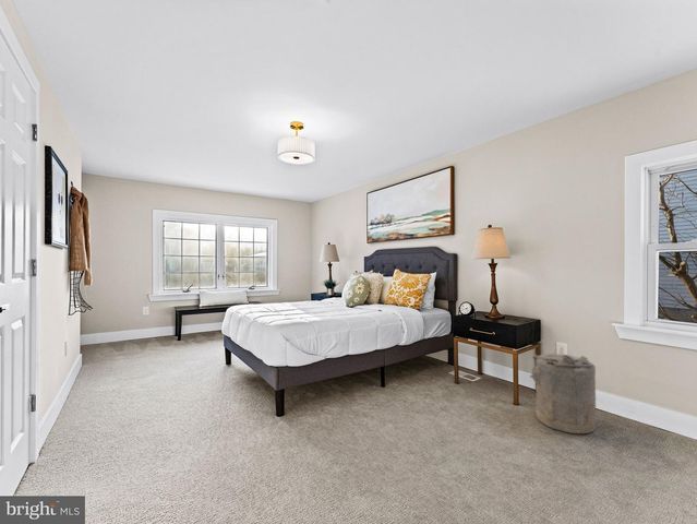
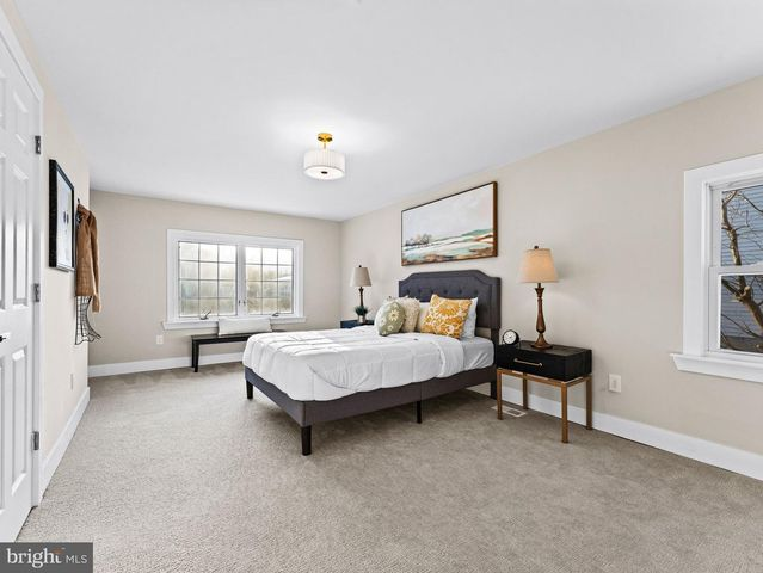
- laundry hamper [529,353,597,434]
